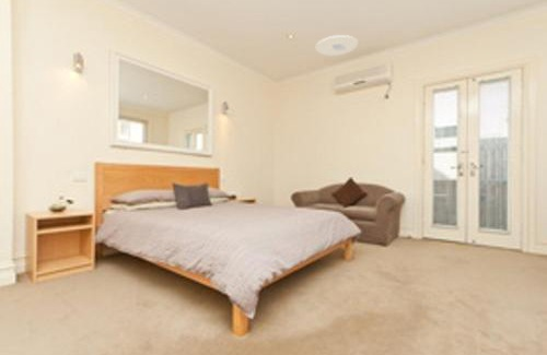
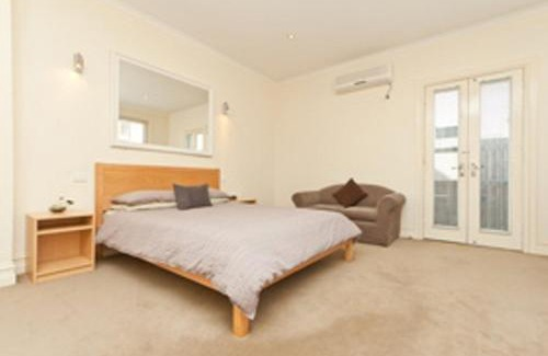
- ceiling light [315,34,359,57]
